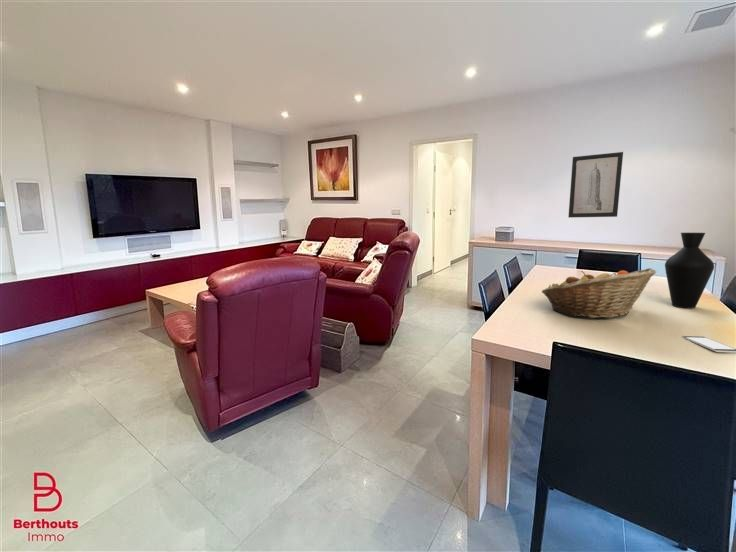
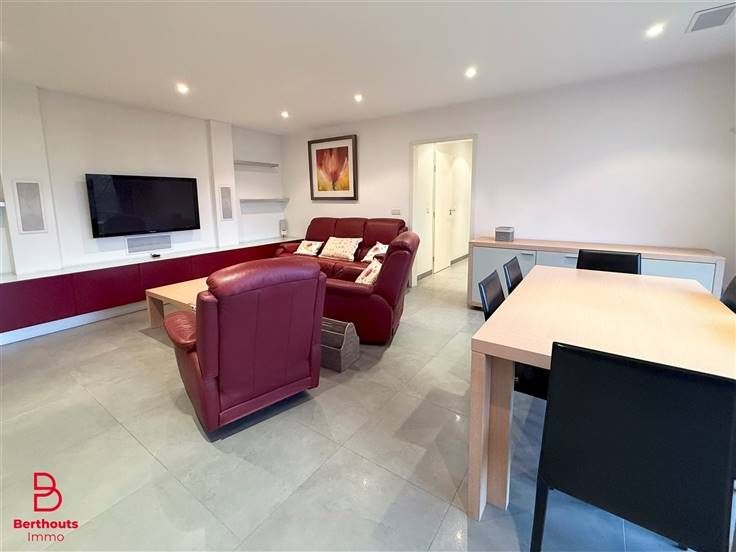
- smartphone [681,335,736,353]
- fruit basket [541,267,657,319]
- vase [664,232,715,309]
- wall art [567,151,624,219]
